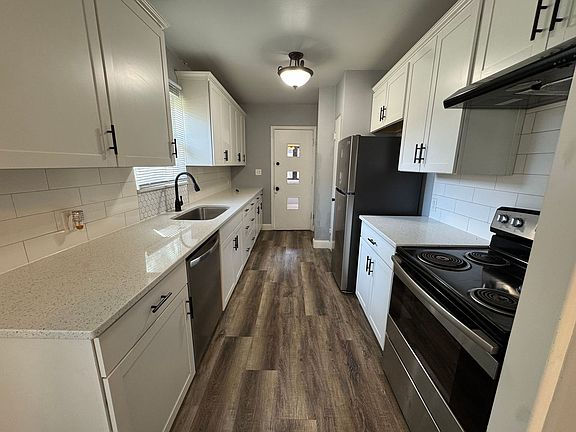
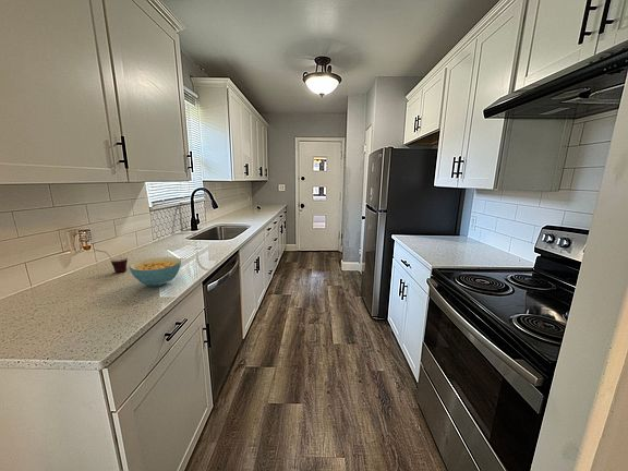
+ cereal bowl [129,256,182,287]
+ cup [94,249,129,274]
